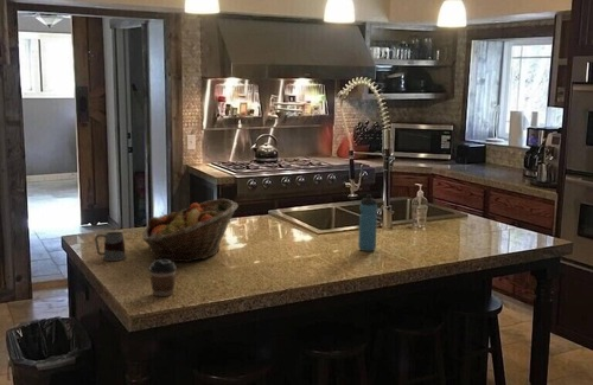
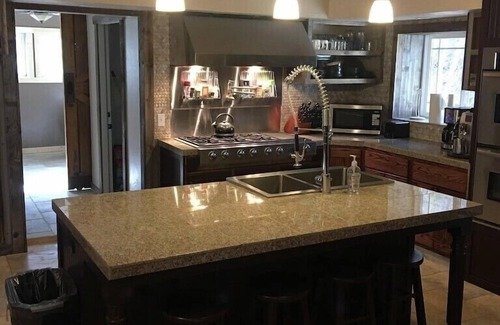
- water bottle [357,193,378,252]
- fruit basket [141,198,240,263]
- mug [94,231,127,262]
- coffee cup [148,258,178,297]
